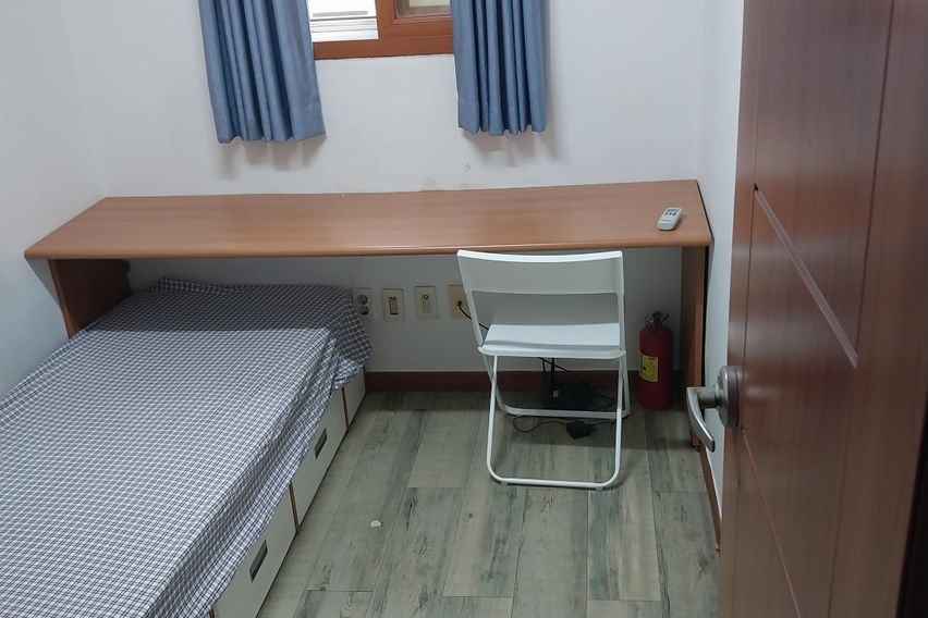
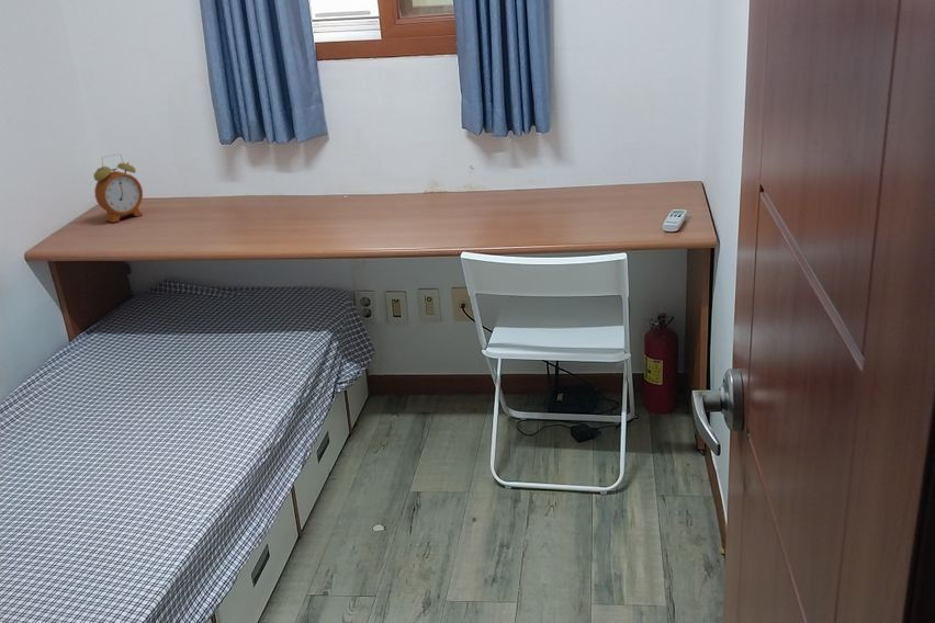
+ alarm clock [93,152,144,224]
